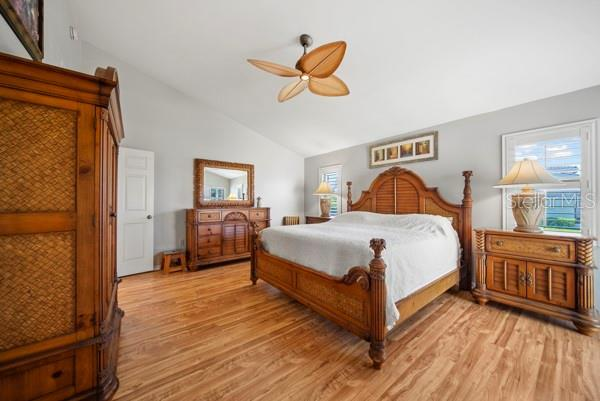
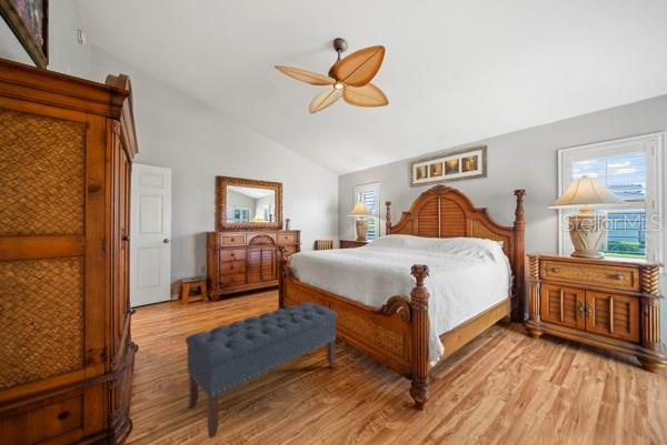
+ bench [185,301,338,439]
